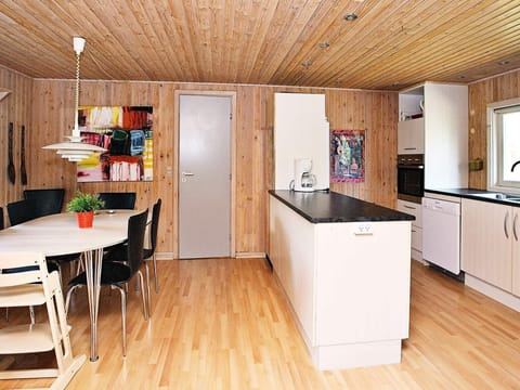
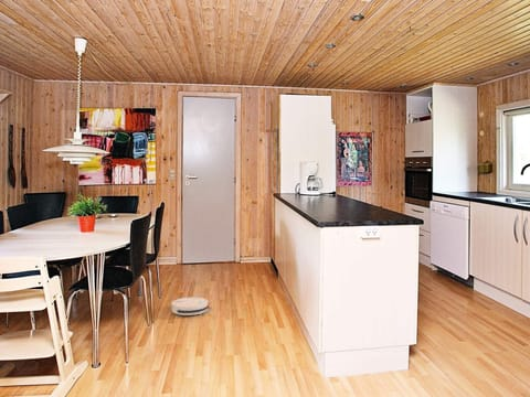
+ robot vacuum [170,297,211,318]
